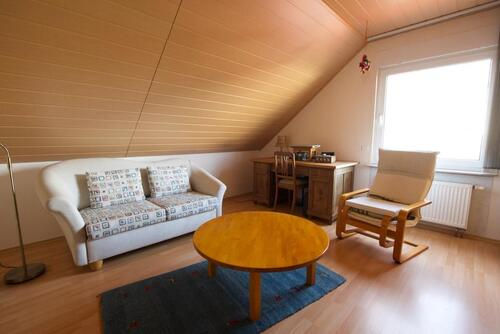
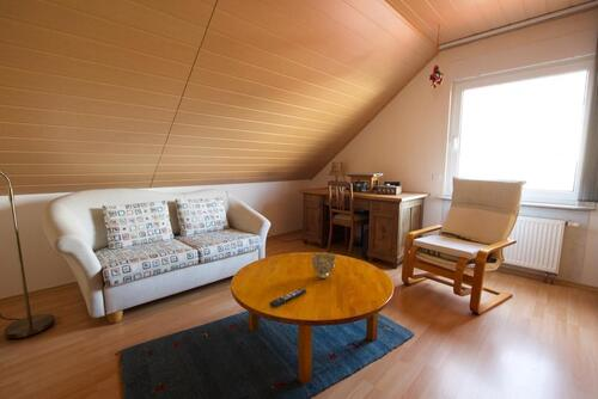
+ decorative bowl [310,251,337,280]
+ remote control [268,287,307,309]
